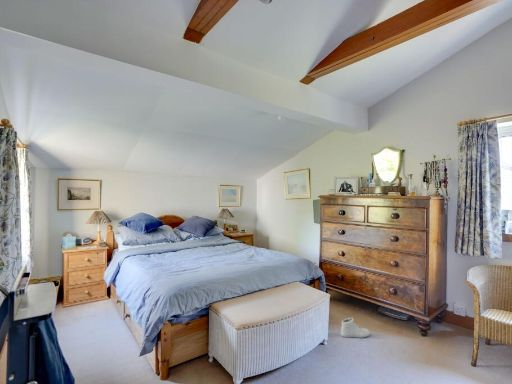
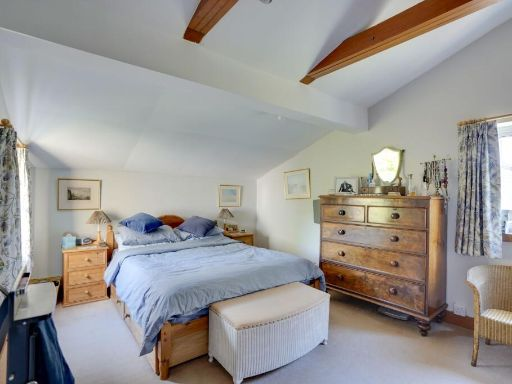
- sneaker [340,317,371,339]
